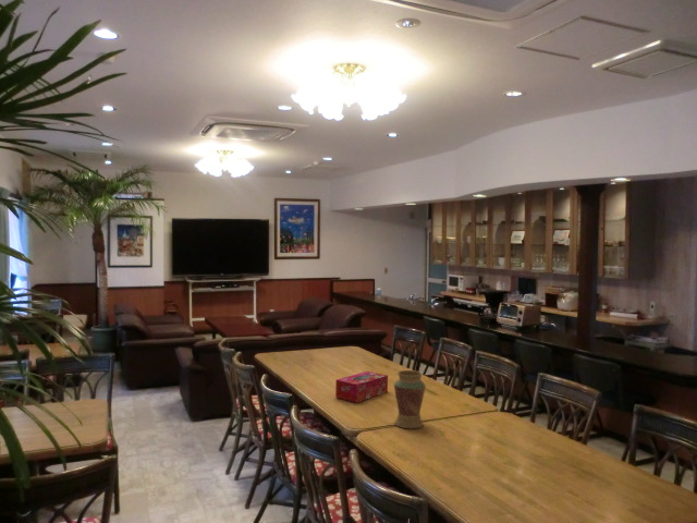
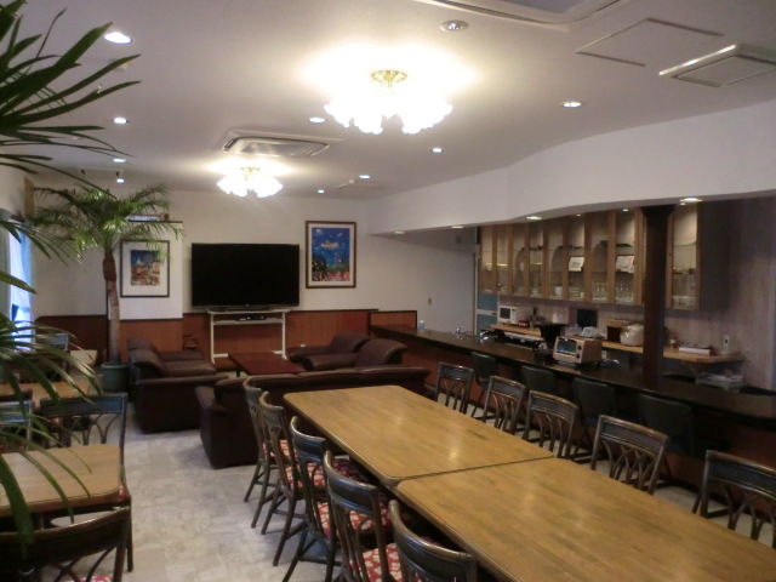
- tissue box [334,370,389,403]
- vase [393,369,427,429]
